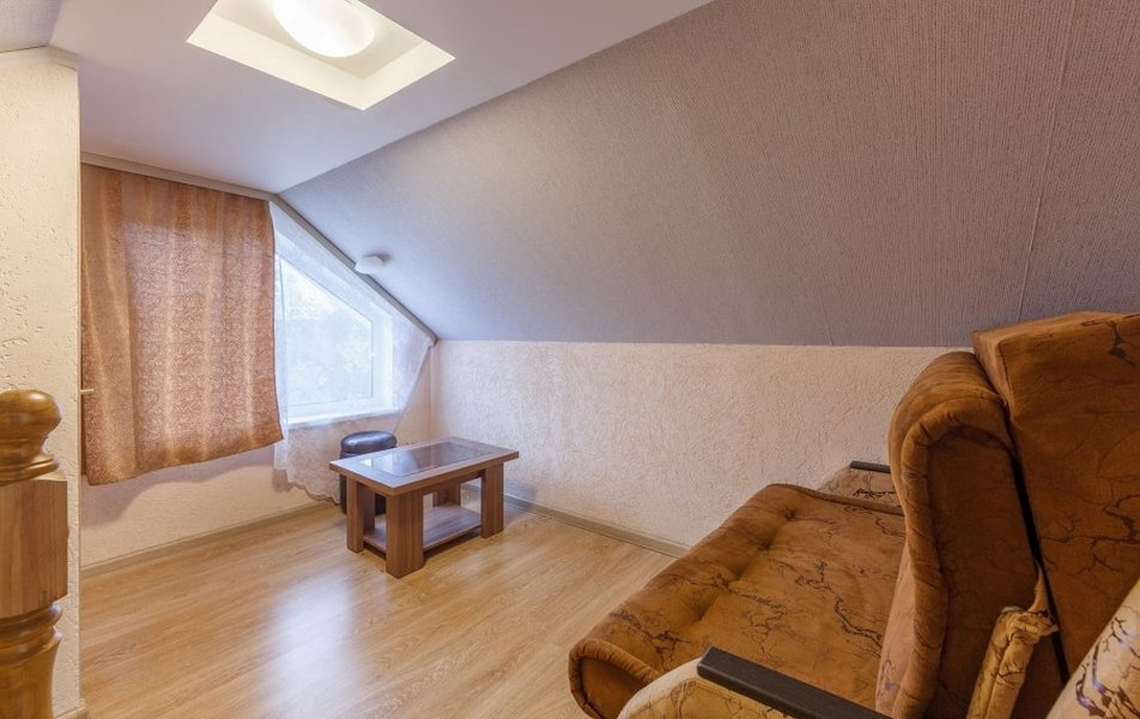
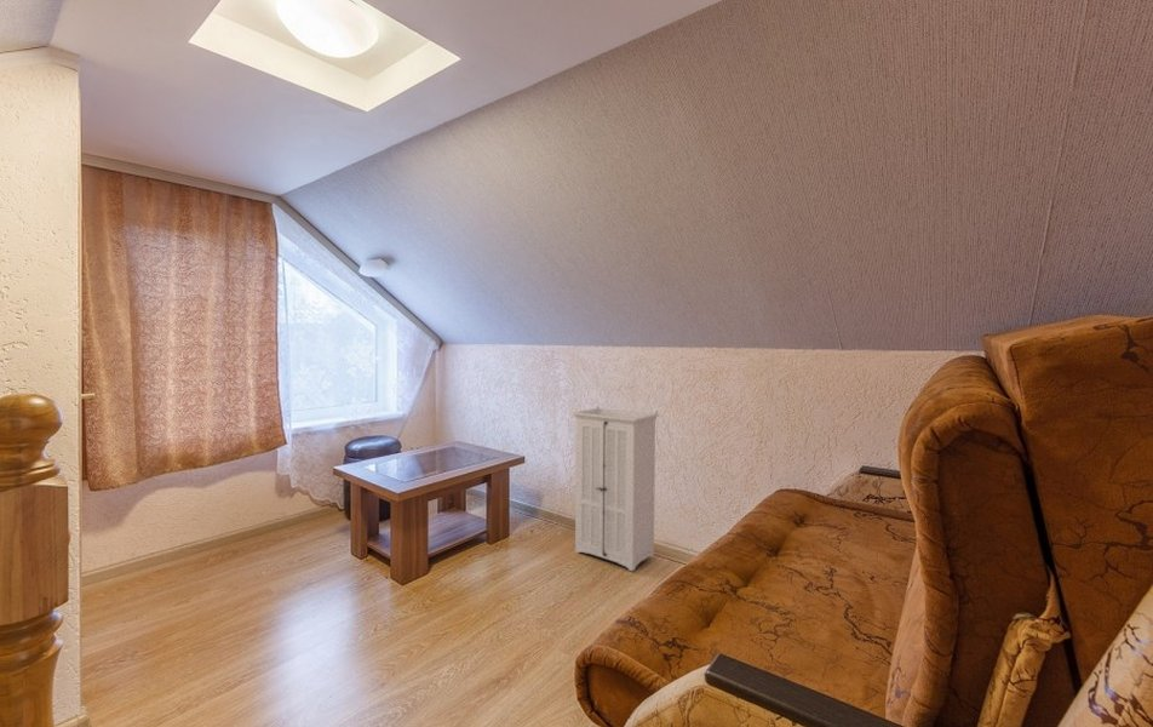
+ storage cabinet [569,407,660,572]
